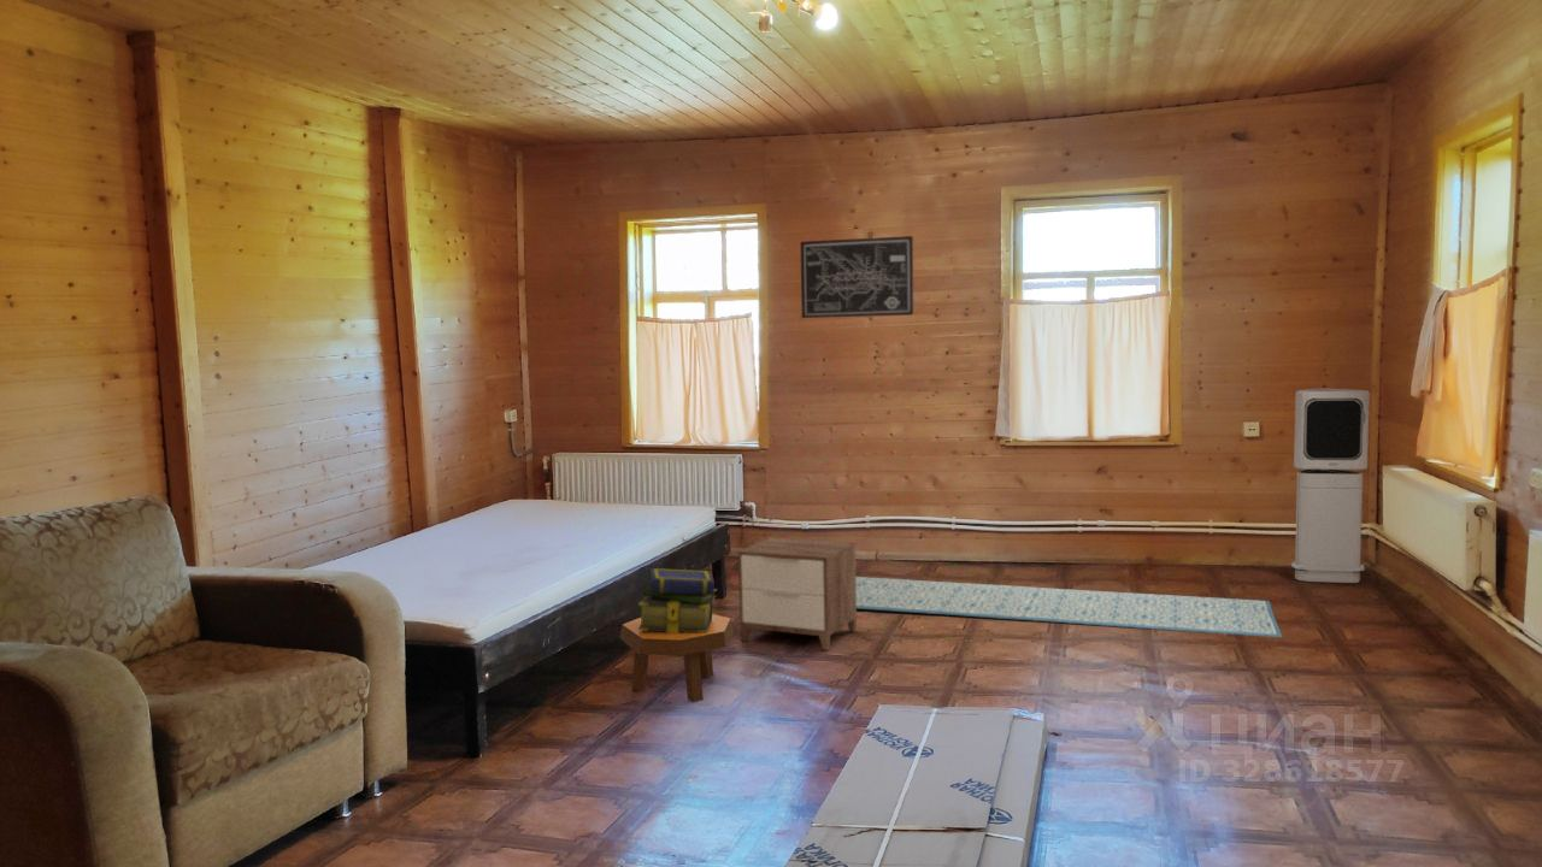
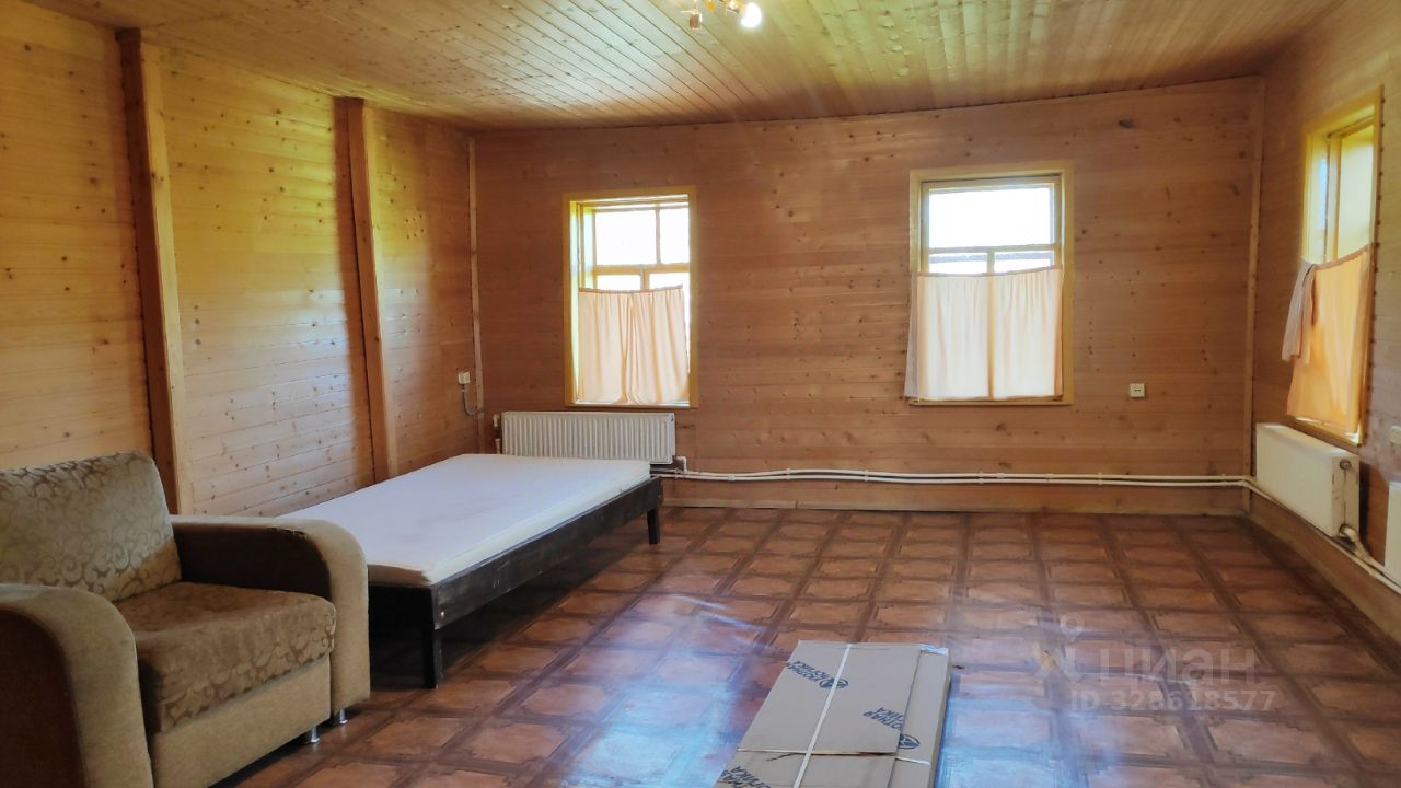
- air purifier [1290,387,1371,584]
- nightstand [736,536,858,651]
- stack of books [637,567,718,633]
- footstool [618,613,735,703]
- rug [855,576,1283,638]
- wall art [799,235,914,319]
